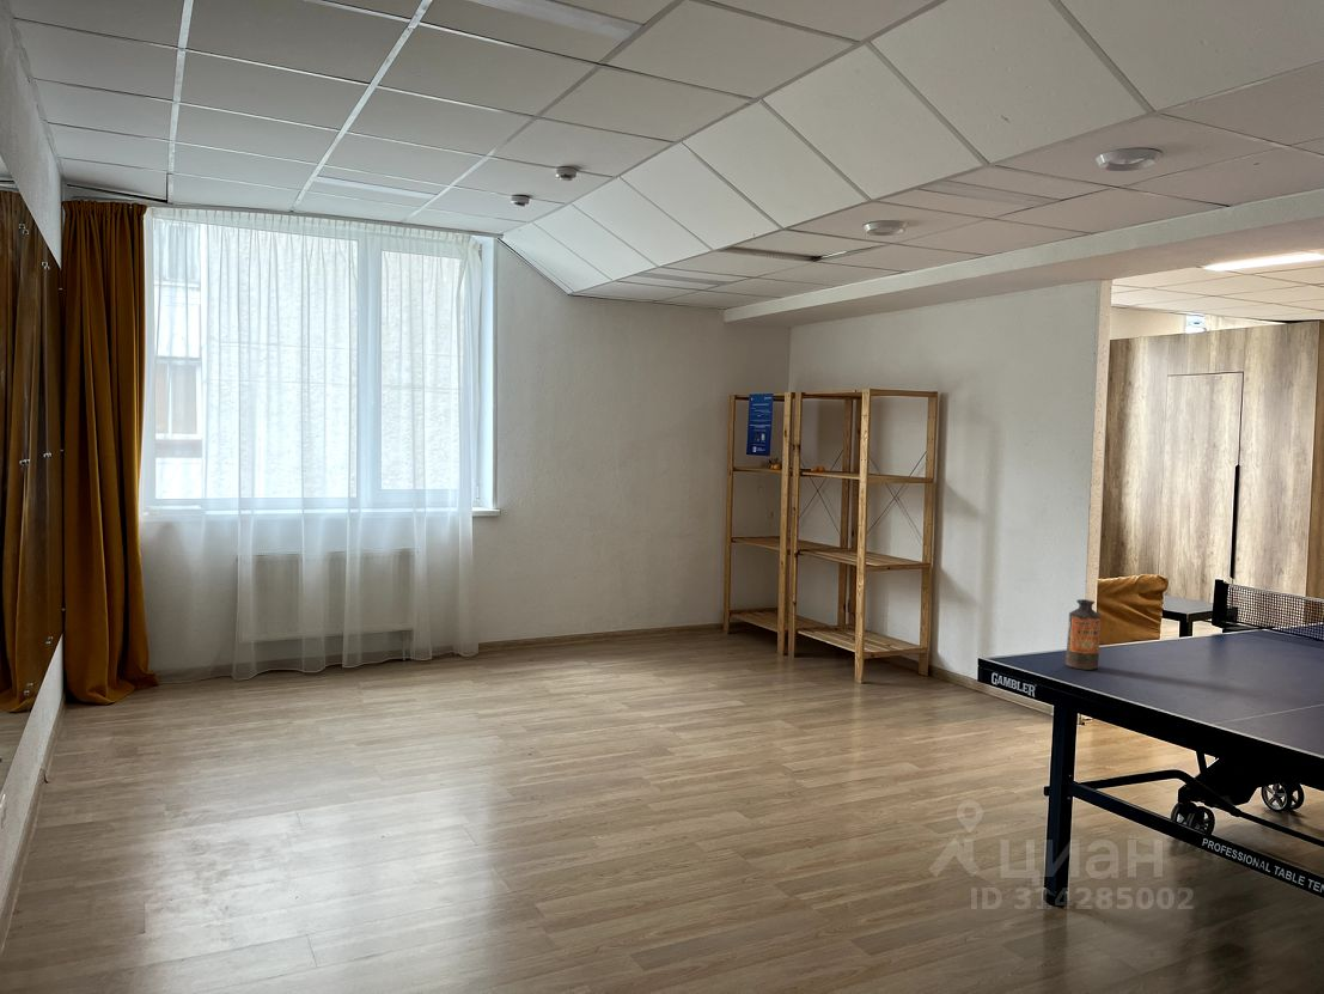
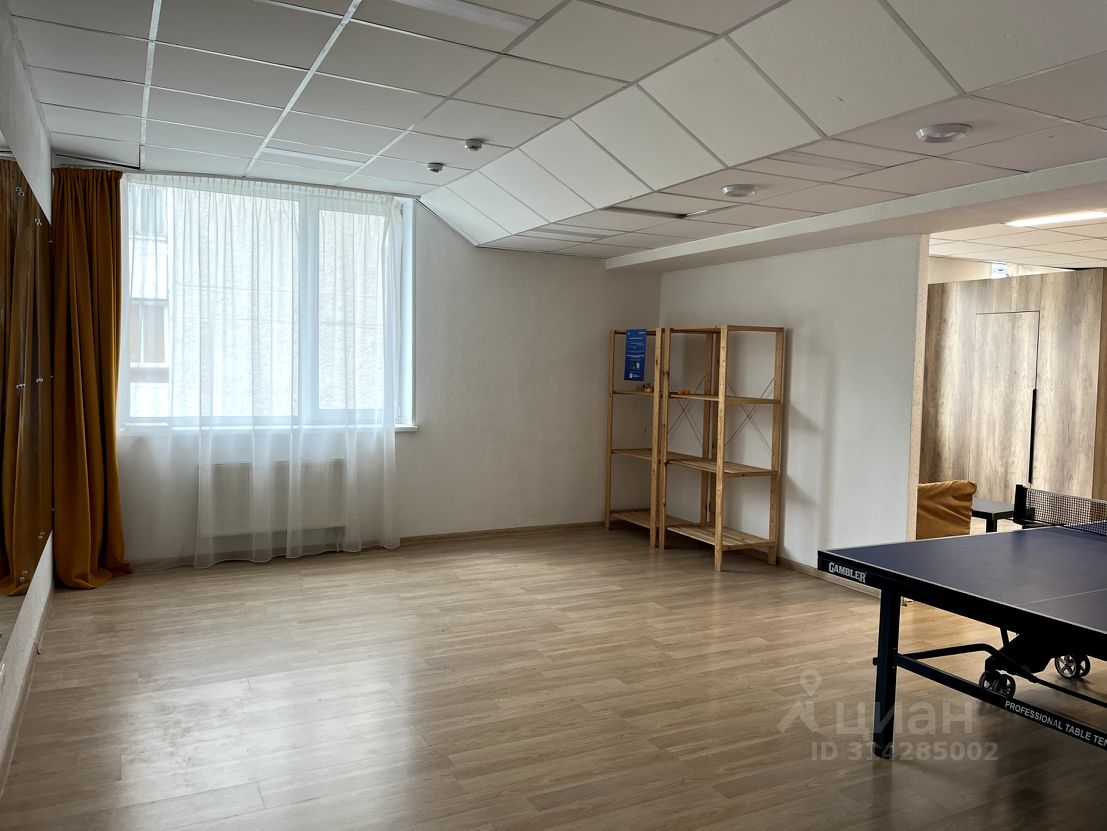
- bottle [1064,598,1102,671]
